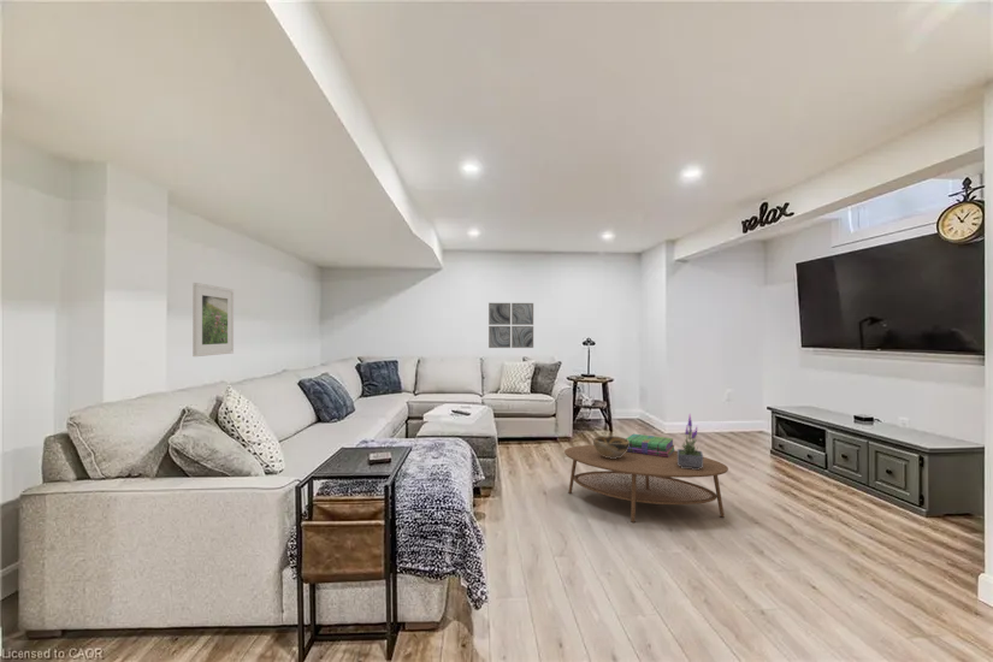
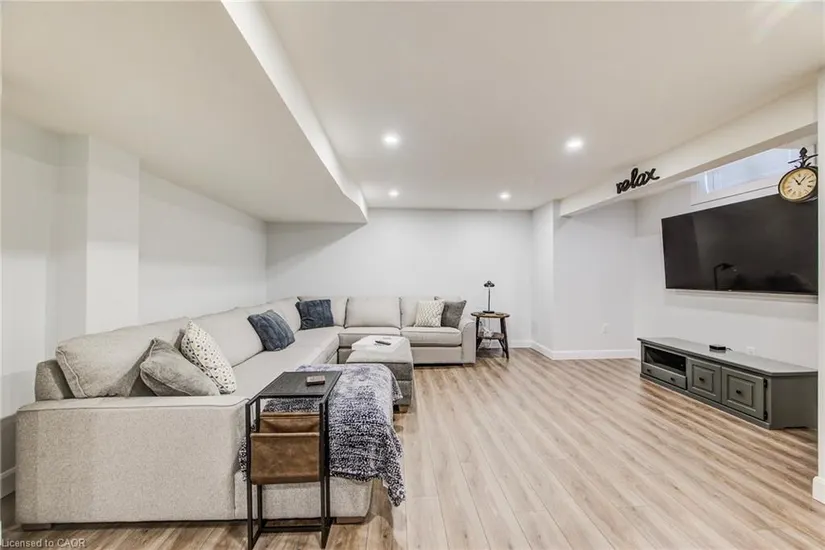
- decorative bowl [592,435,630,459]
- coffee table [563,444,729,524]
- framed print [191,282,235,357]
- wall art [487,302,534,349]
- stack of books [626,433,675,457]
- potted plant [676,414,704,469]
